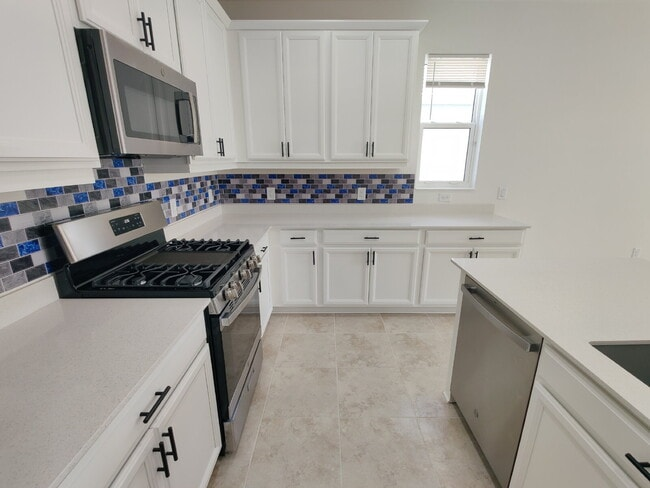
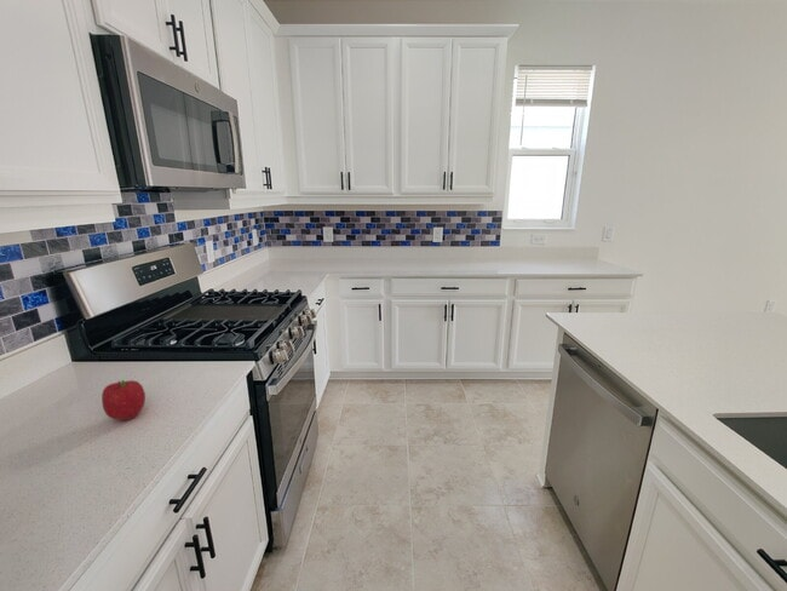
+ fruit [100,379,147,421]
